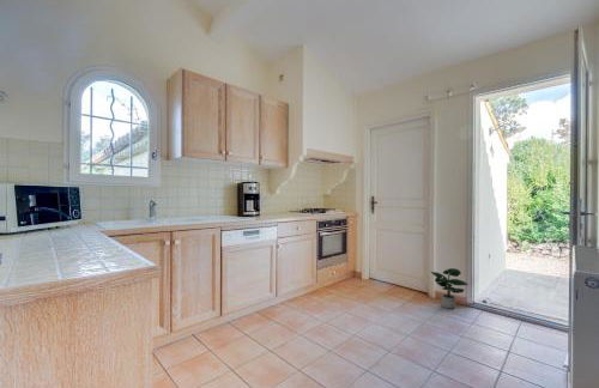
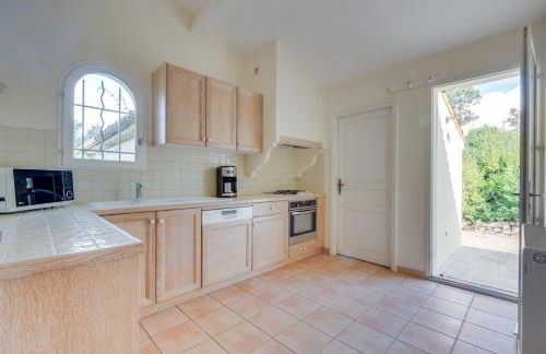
- potted plant [430,267,470,310]
